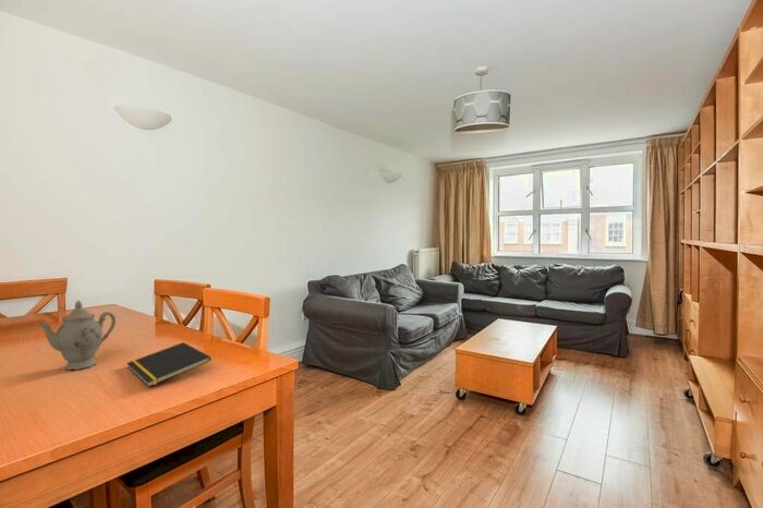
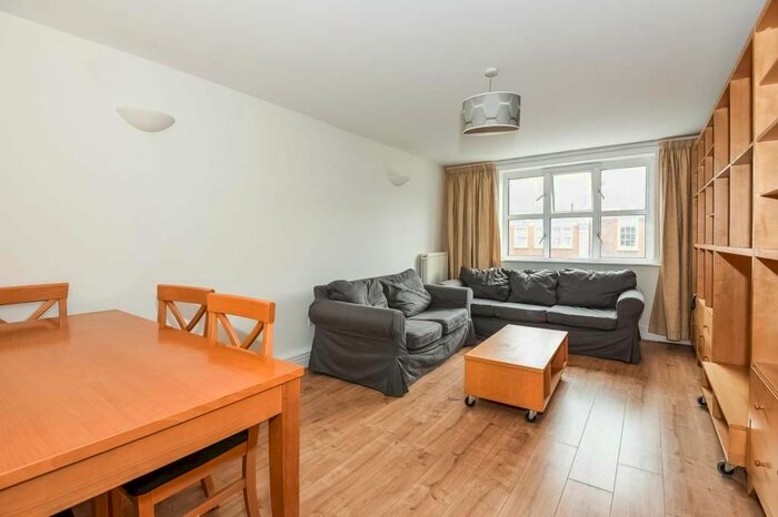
- chinaware [35,300,117,371]
- notepad [125,341,213,388]
